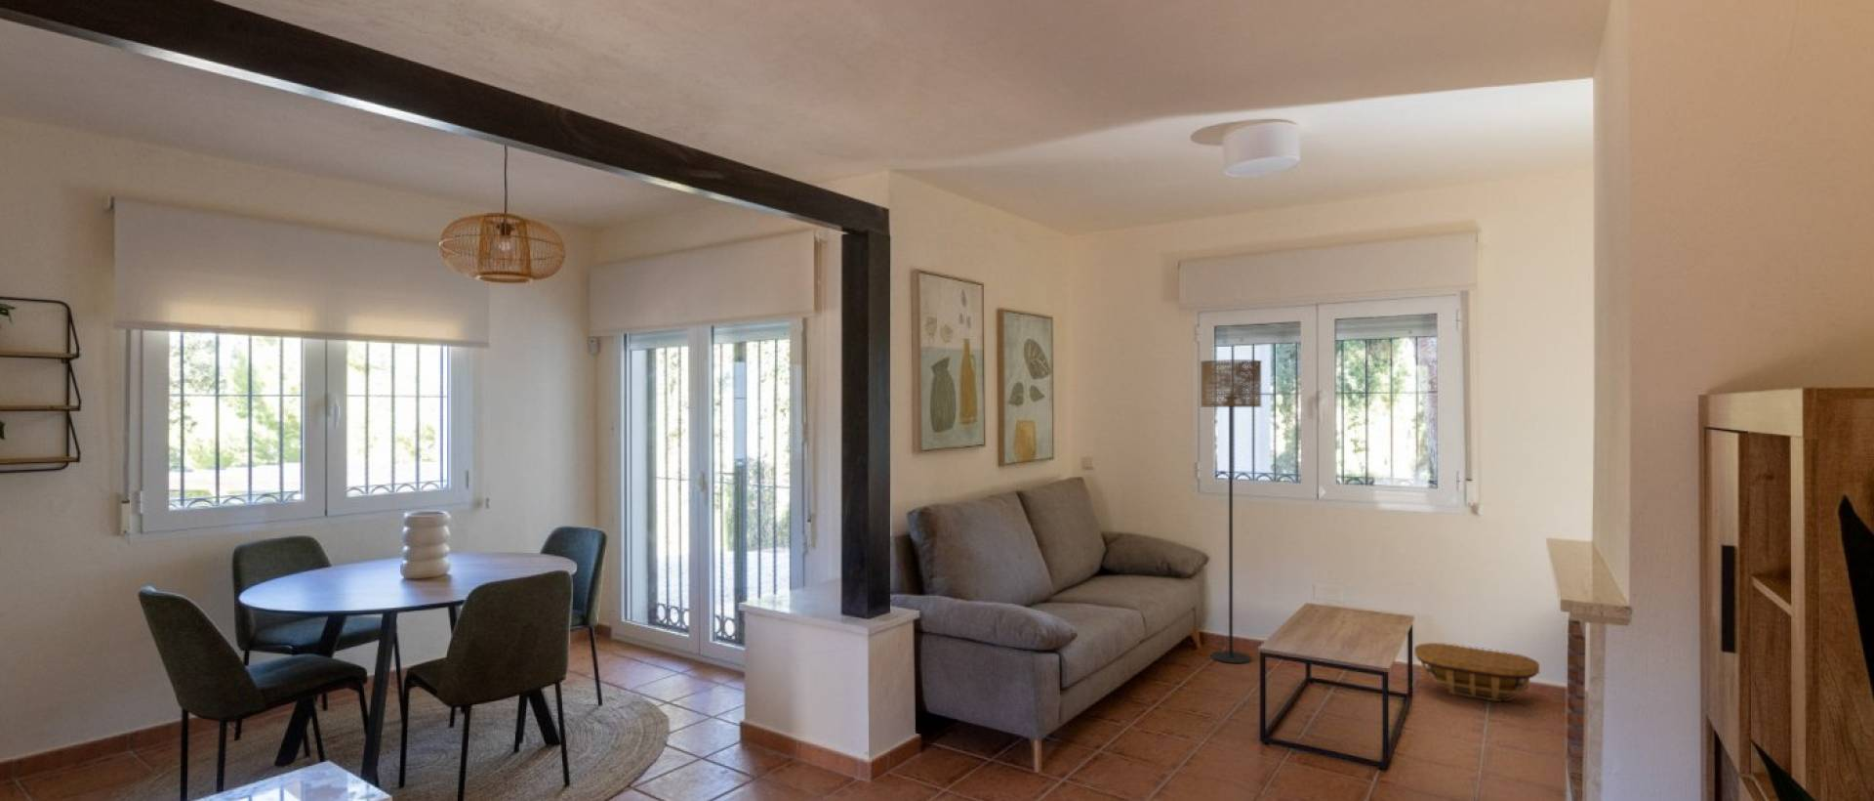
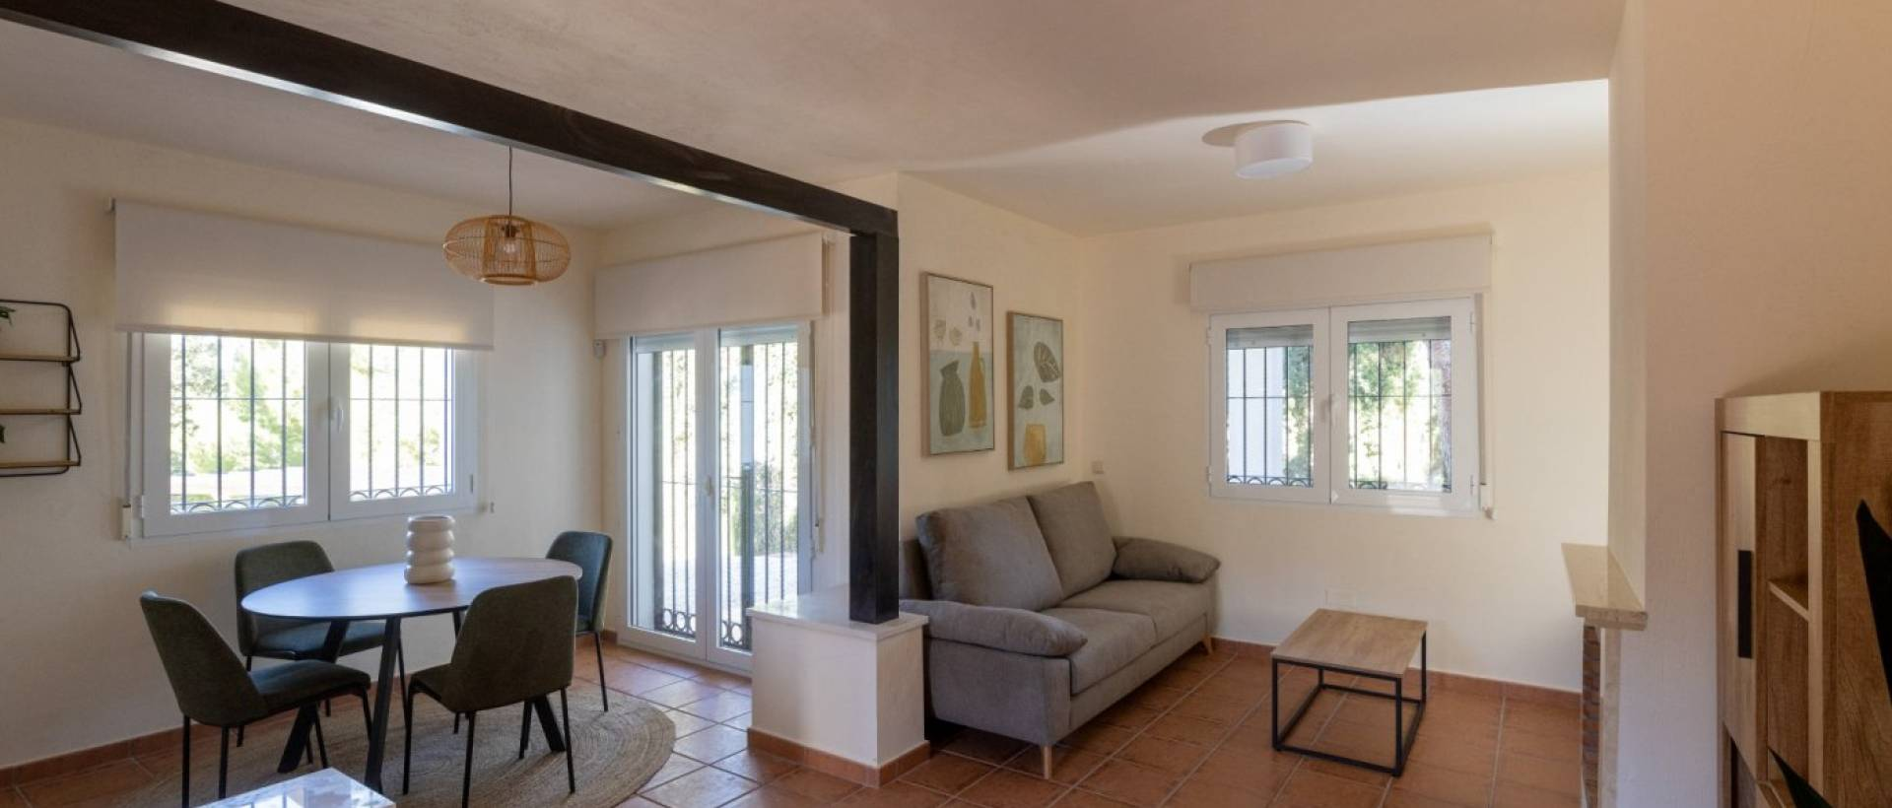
- basket [1414,642,1541,702]
- floor lamp [1200,359,1263,665]
